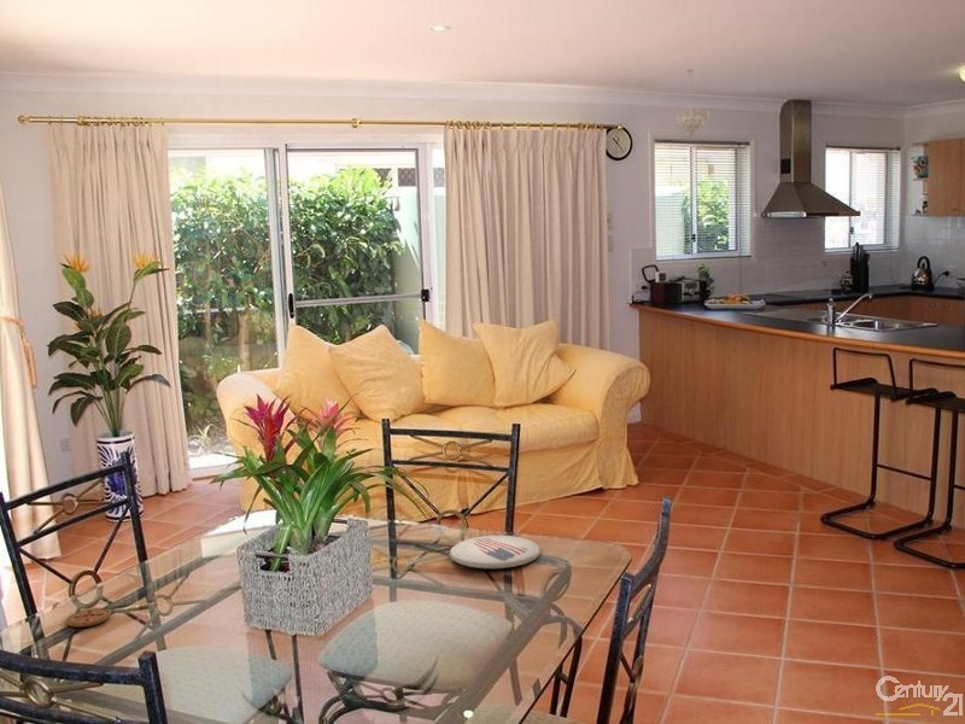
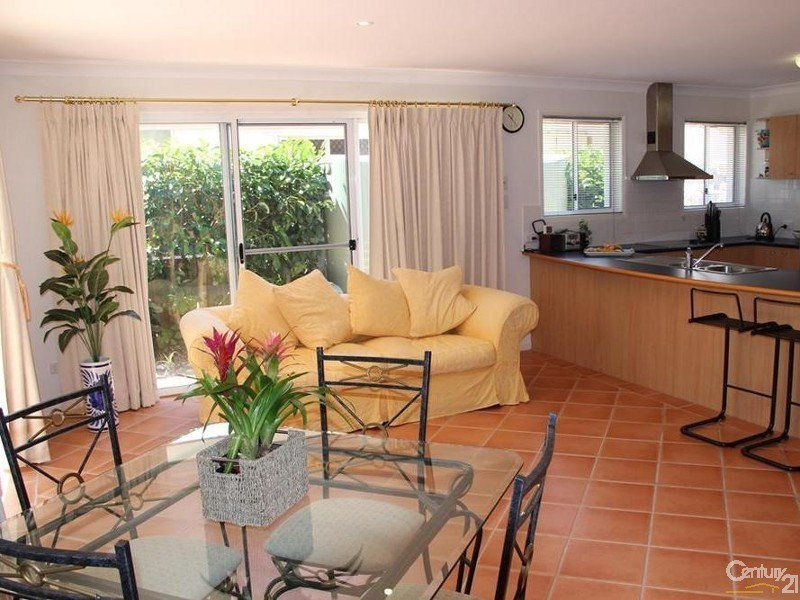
- plate [449,535,542,570]
- pendant light [672,69,710,139]
- coaster [65,607,112,629]
